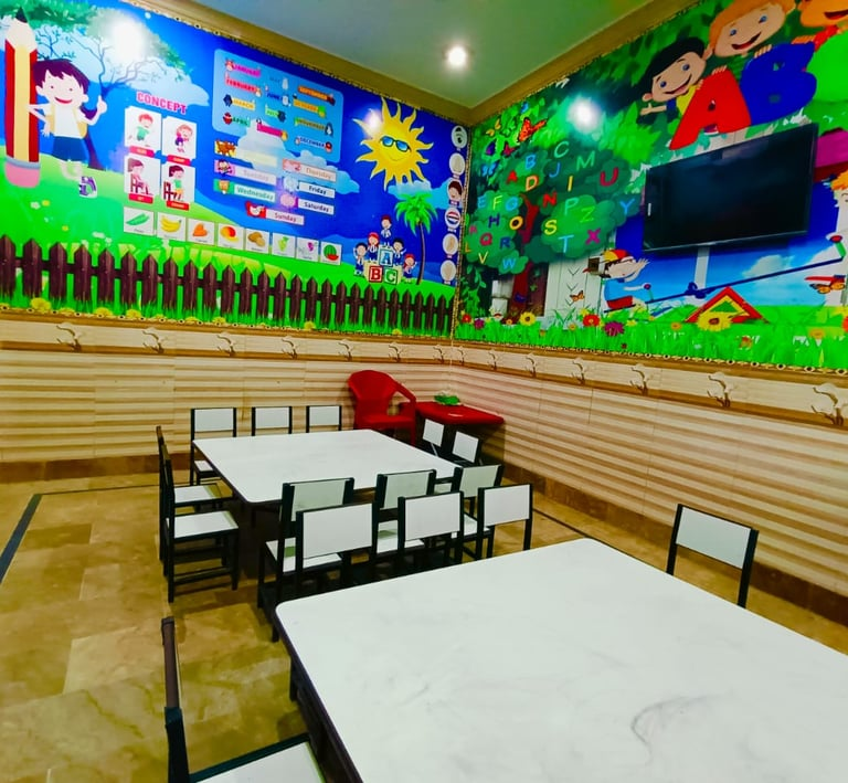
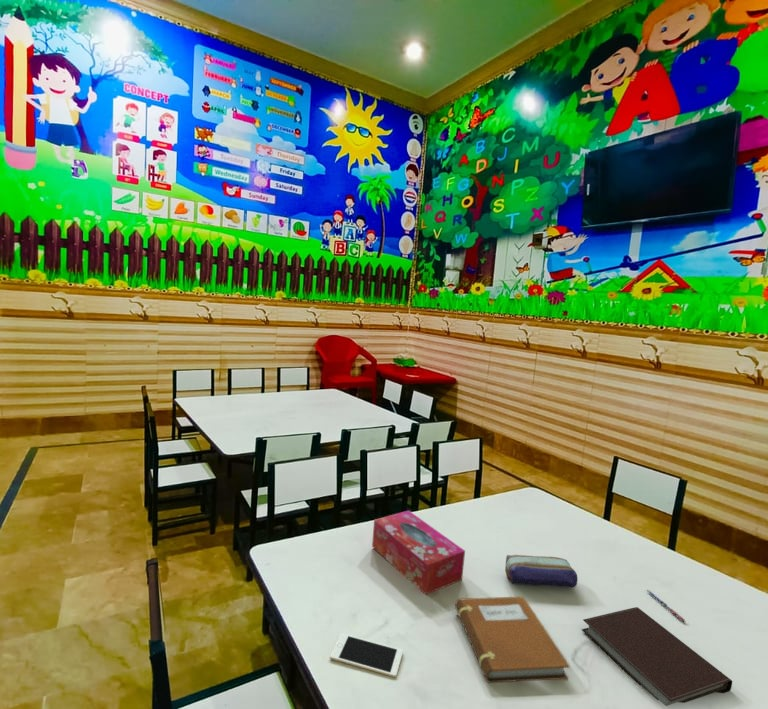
+ pen [646,589,686,623]
+ cell phone [329,632,404,678]
+ pencil case [504,554,579,589]
+ notebook [581,606,733,707]
+ tissue box [371,509,466,596]
+ notebook [454,596,571,684]
